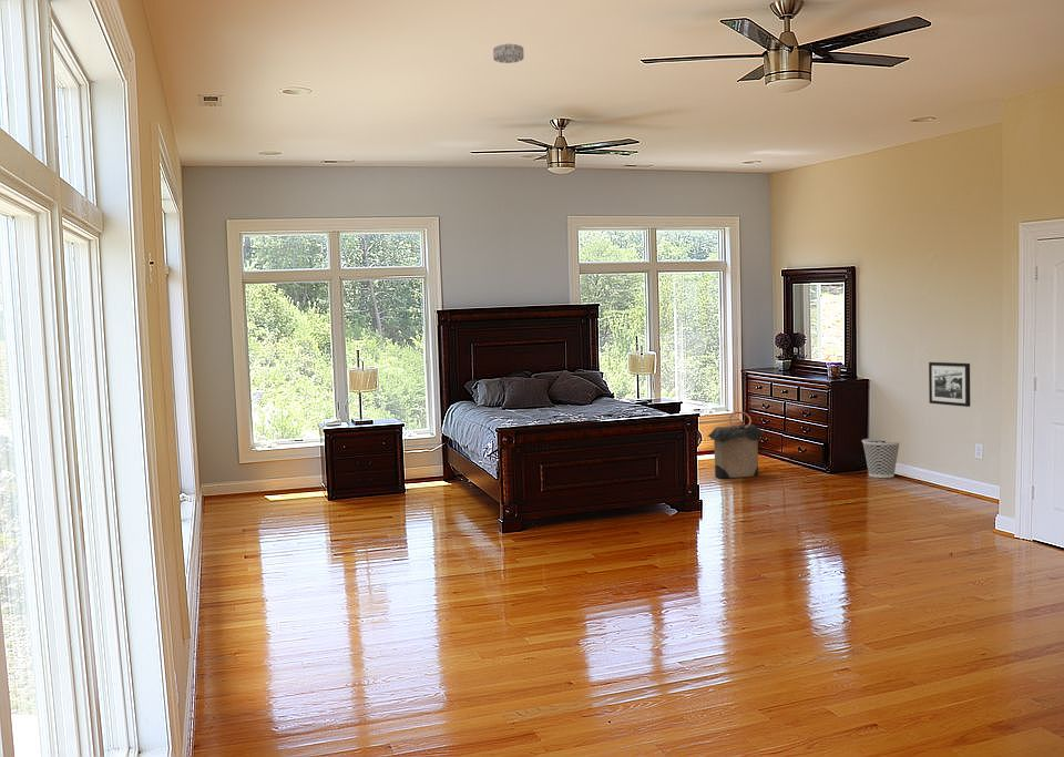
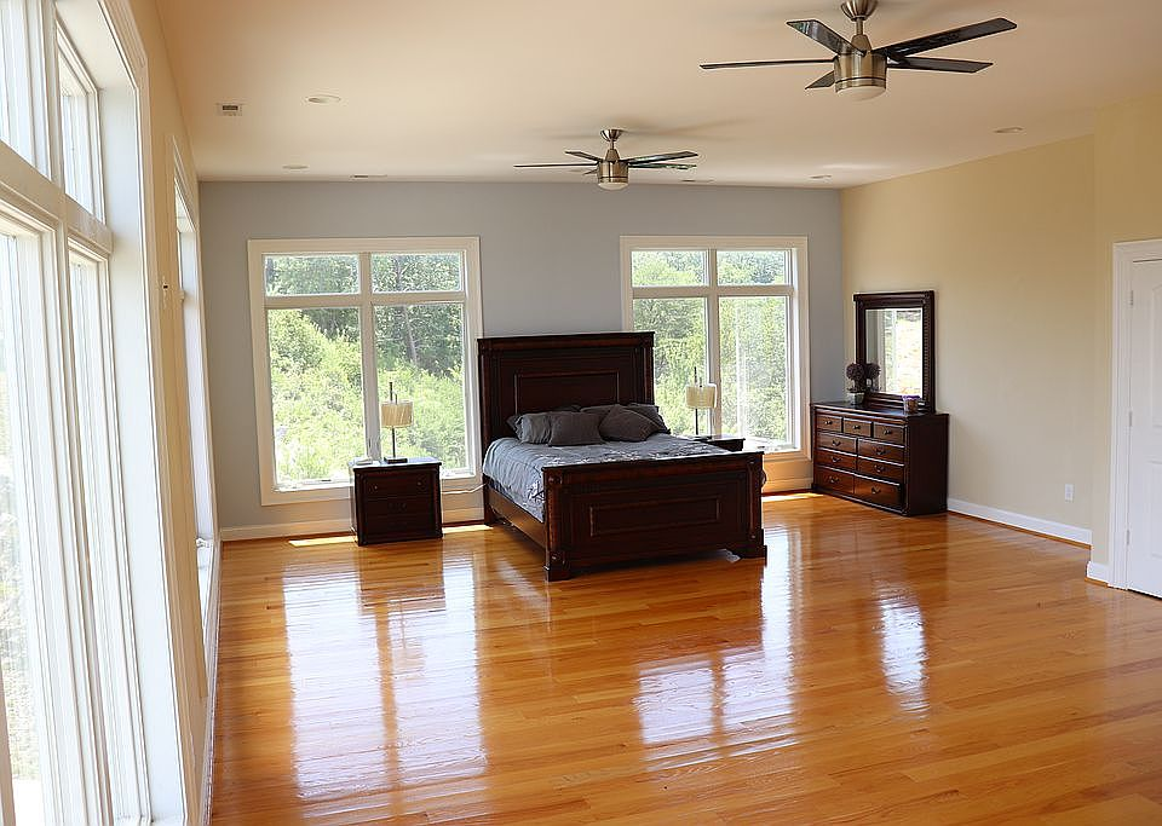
- laundry hamper [706,411,765,480]
- wastebasket [861,437,901,479]
- smoke detector [492,43,524,64]
- picture frame [928,361,971,408]
